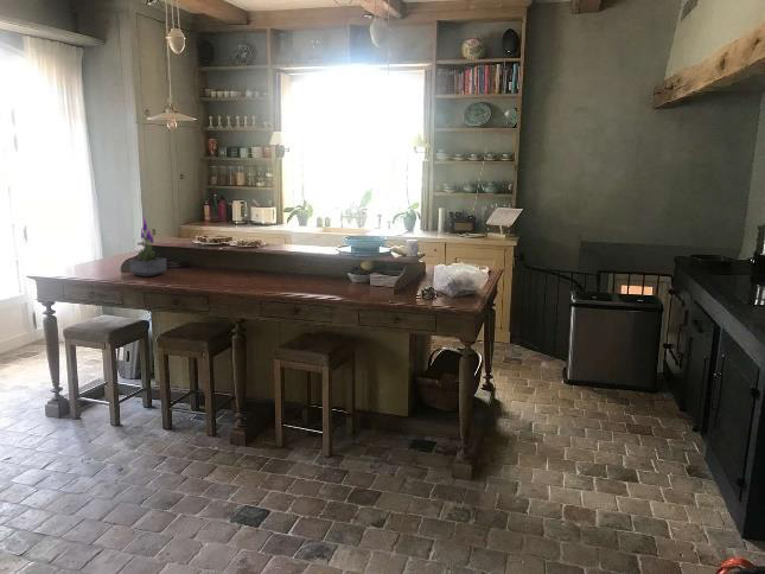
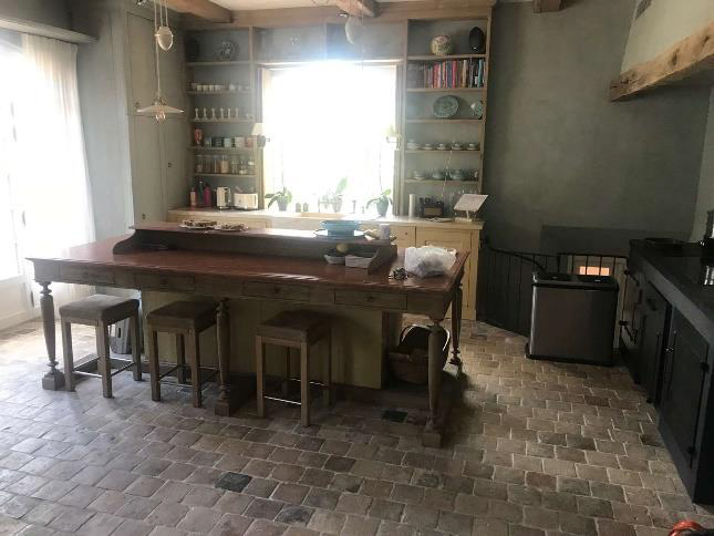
- potted plant [128,217,168,278]
